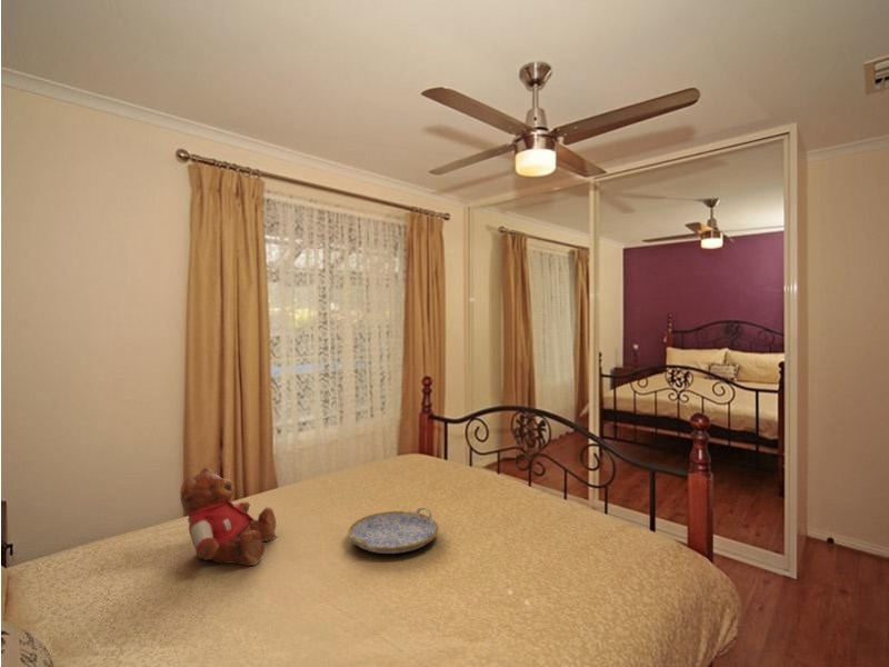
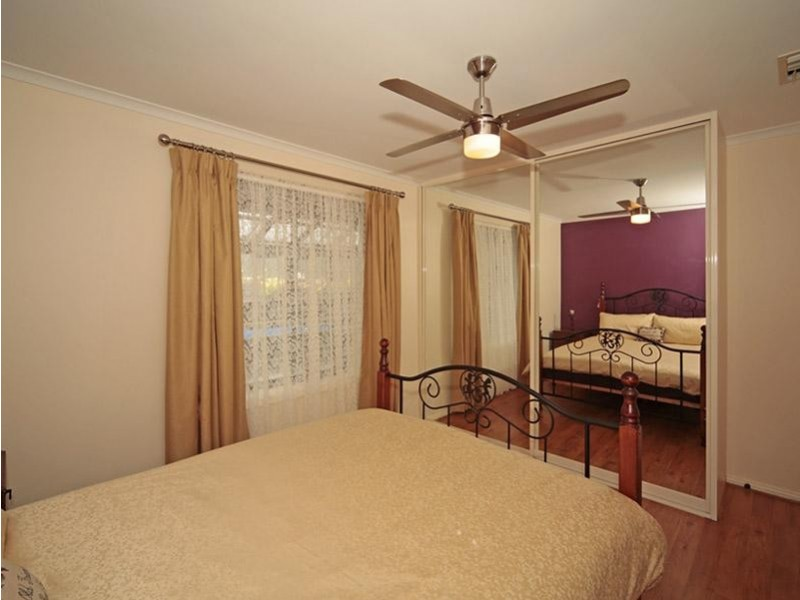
- teddy bear [179,467,279,567]
- serving tray [347,506,440,555]
